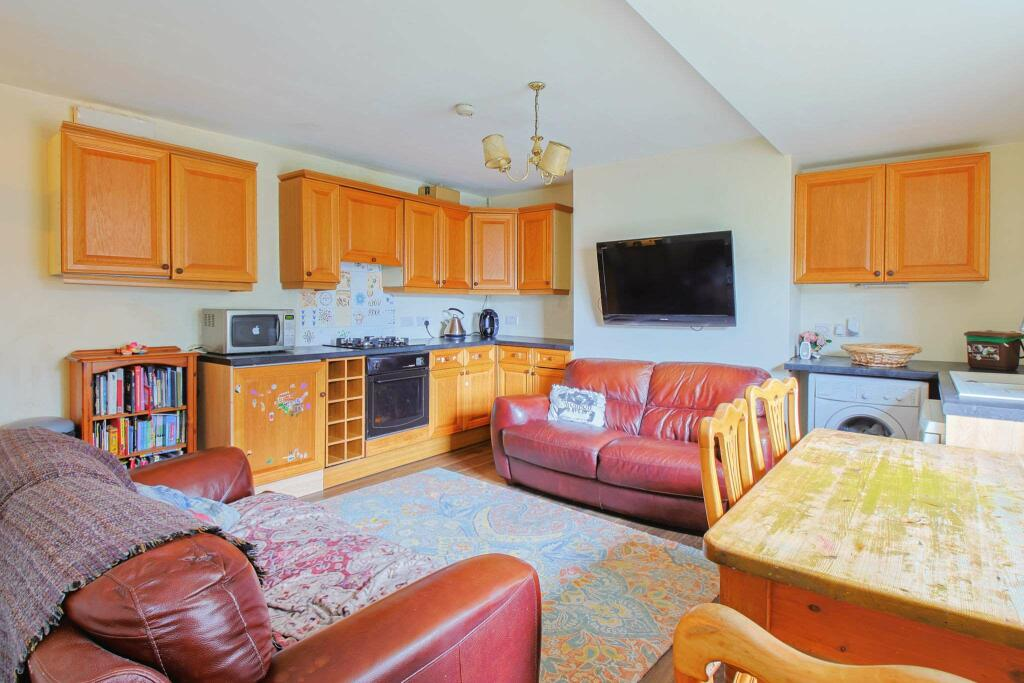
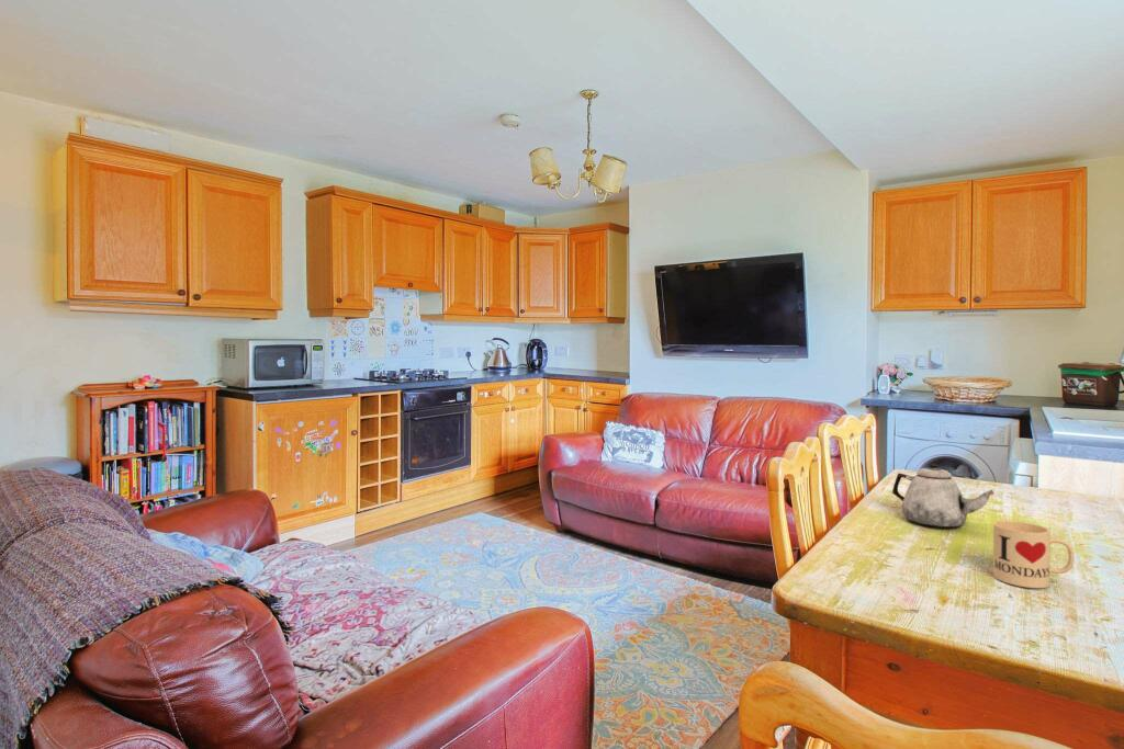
+ mug [992,520,1076,589]
+ teapot [891,463,994,529]
